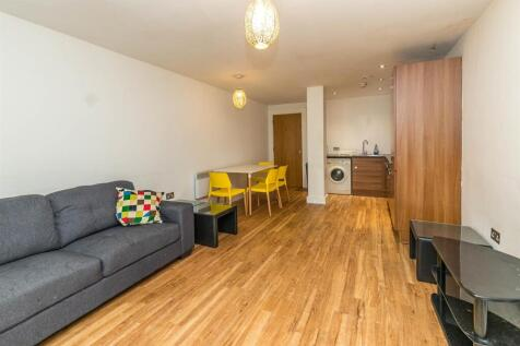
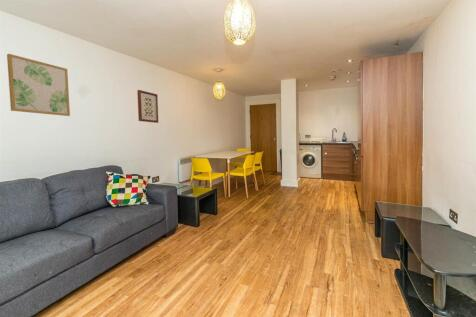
+ wall art [136,89,159,124]
+ wall art [6,53,71,117]
